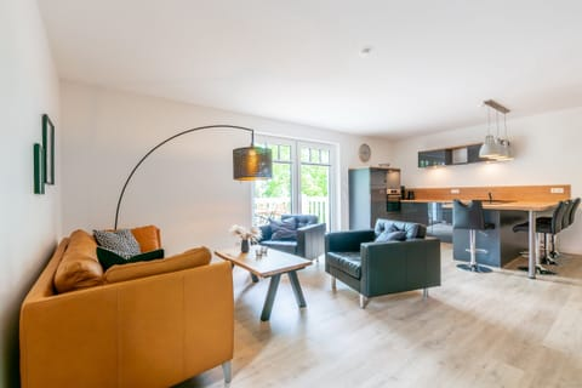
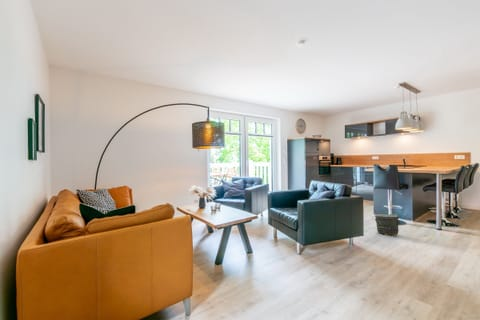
+ bag [374,213,401,236]
